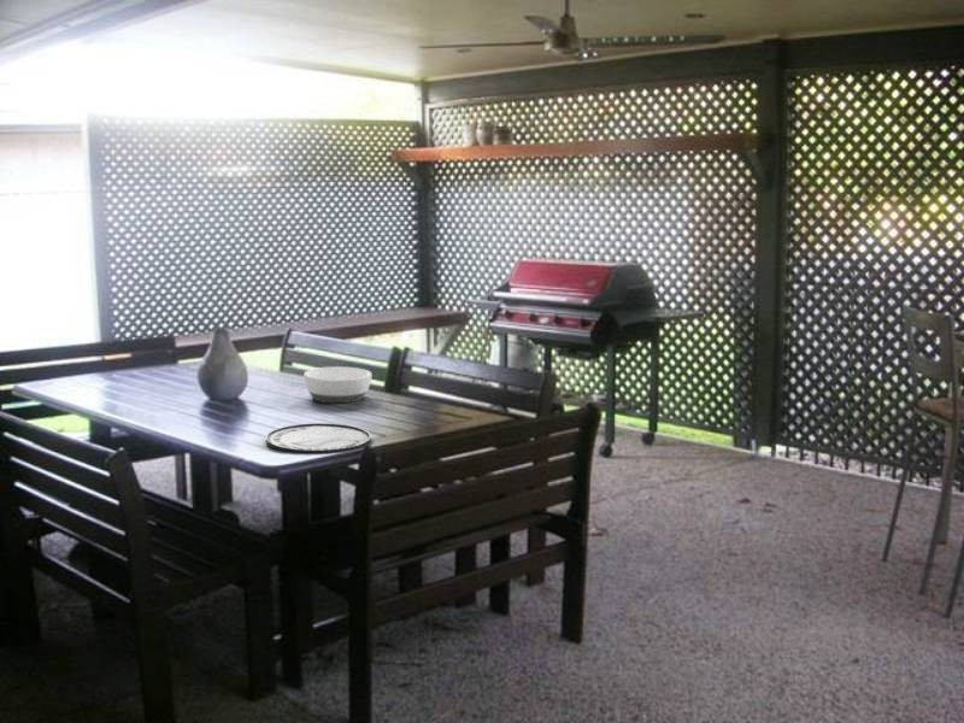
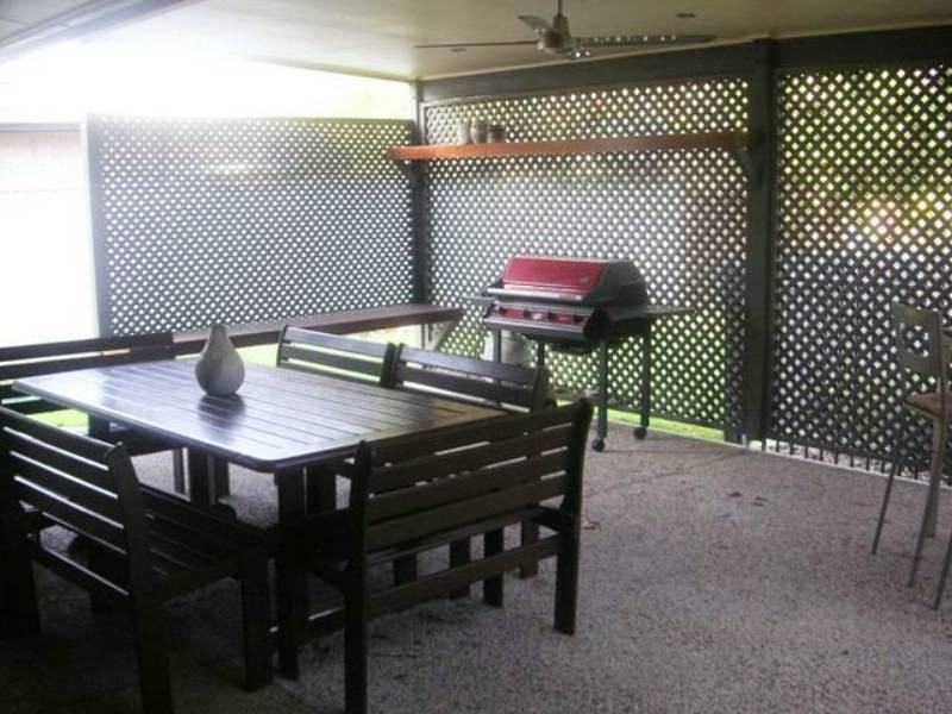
- plate [265,422,372,454]
- bowl [302,365,374,404]
